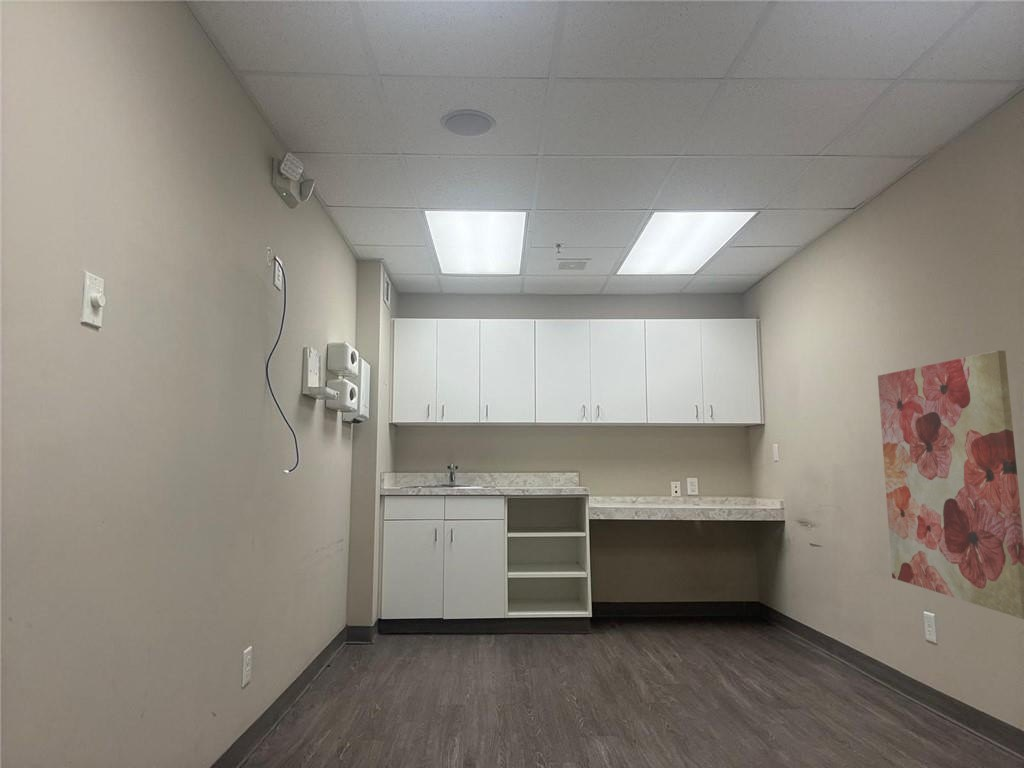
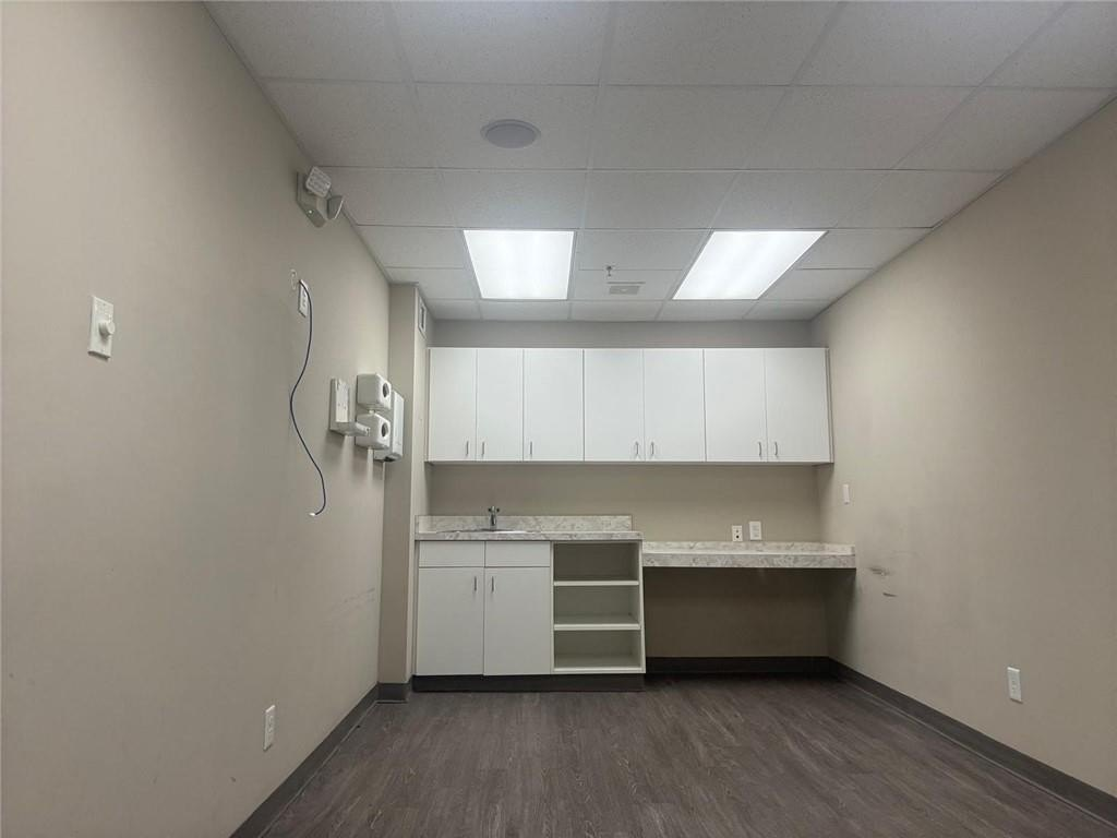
- wall art [877,350,1024,620]
